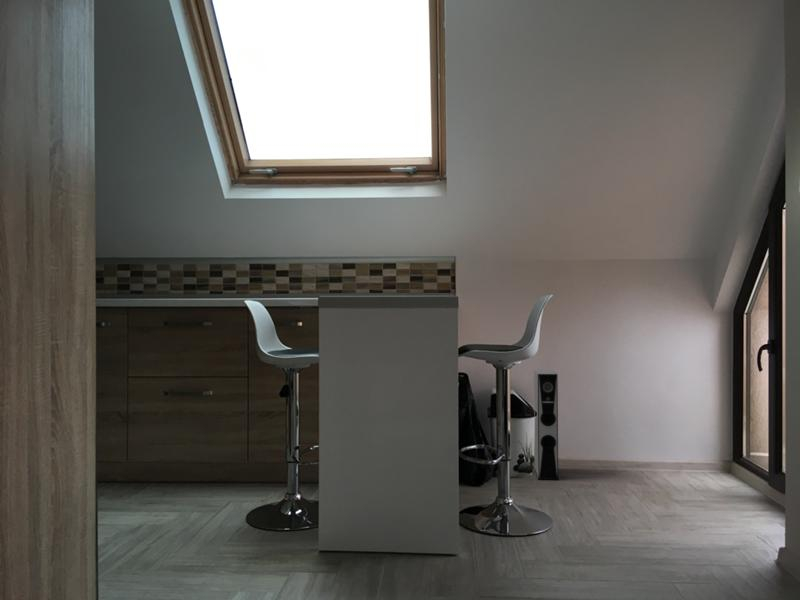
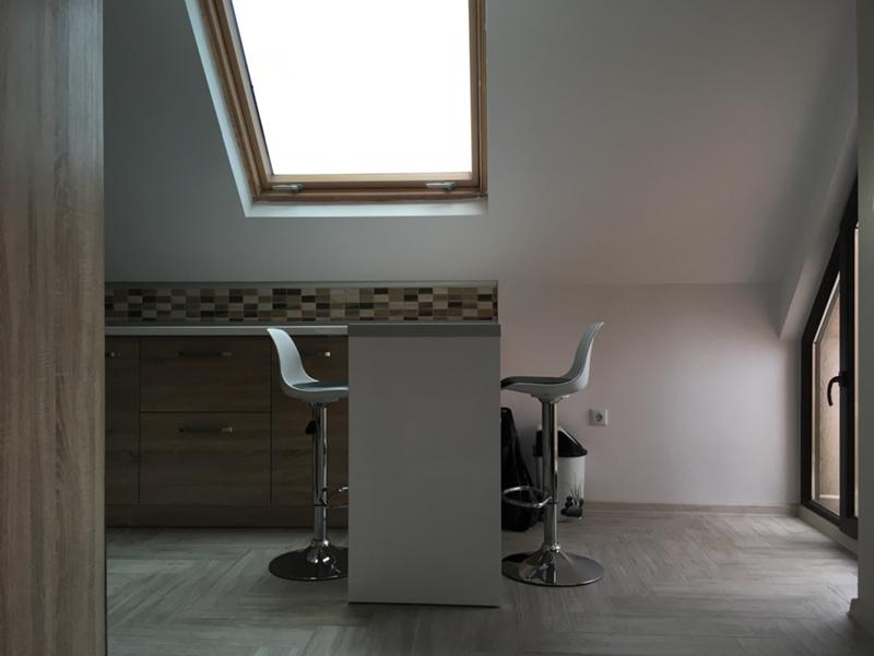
- speaker [533,369,560,481]
